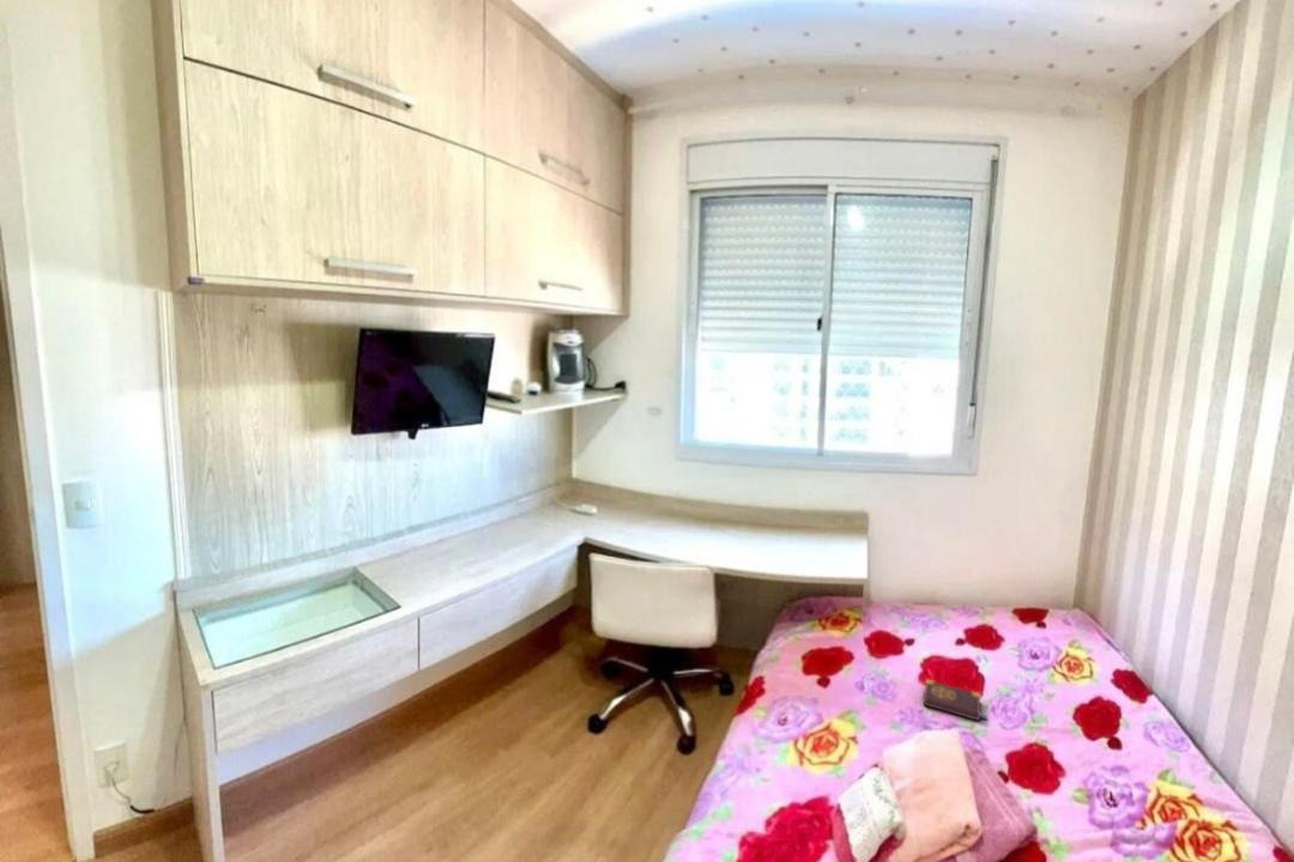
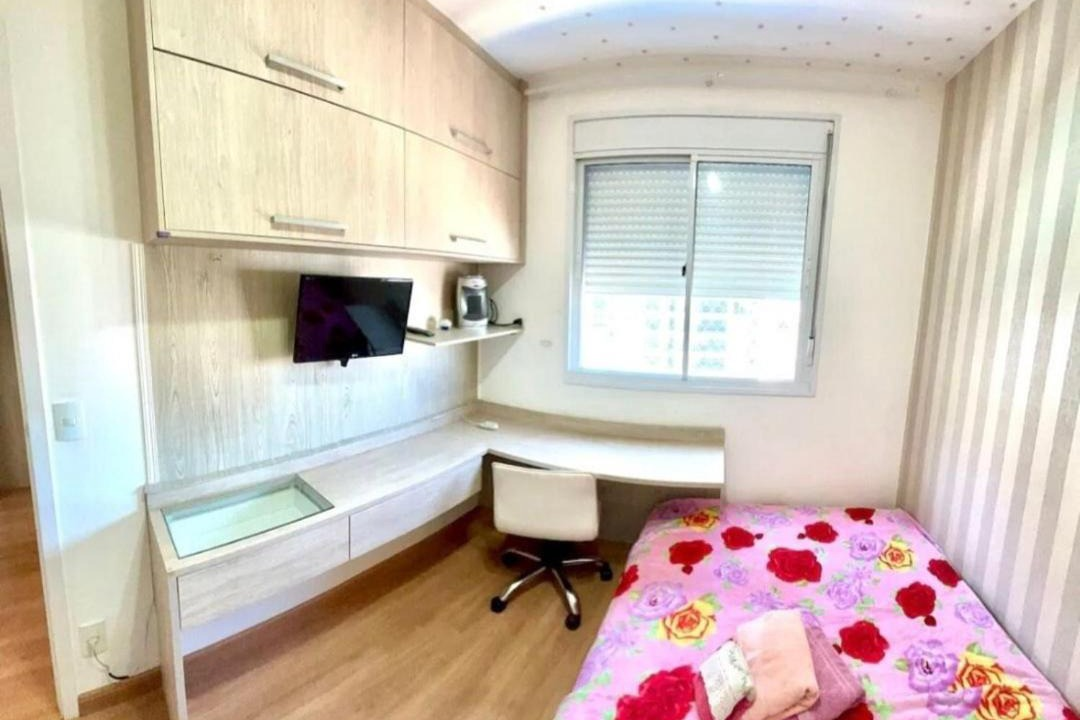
- book [921,678,990,722]
